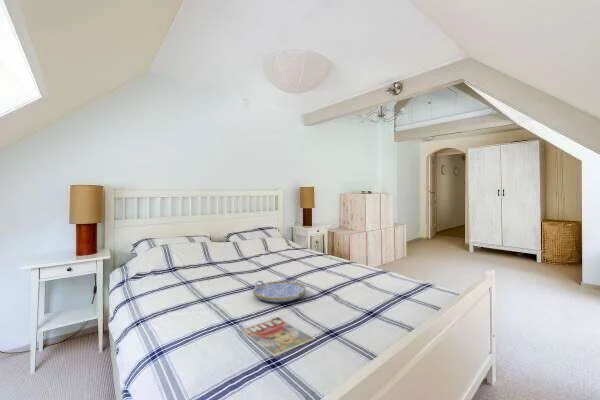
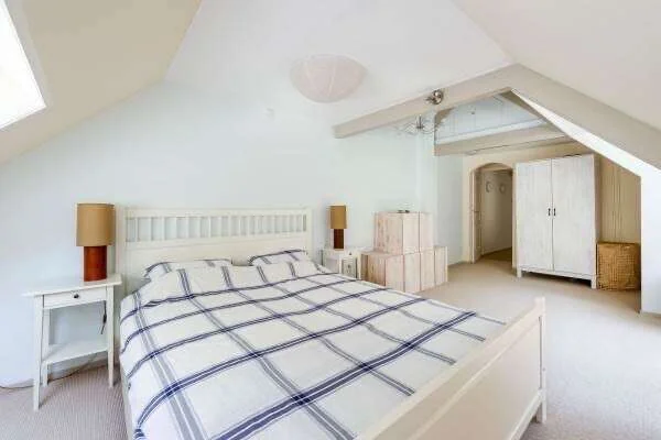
- magazine [239,317,317,357]
- serving tray [252,280,307,303]
